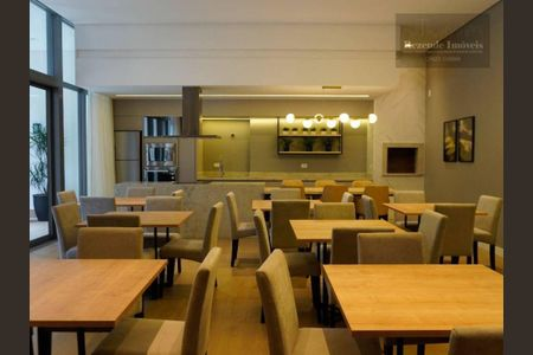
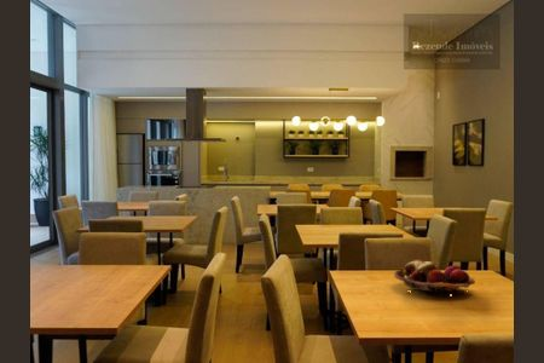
+ fruit basket [393,258,476,298]
